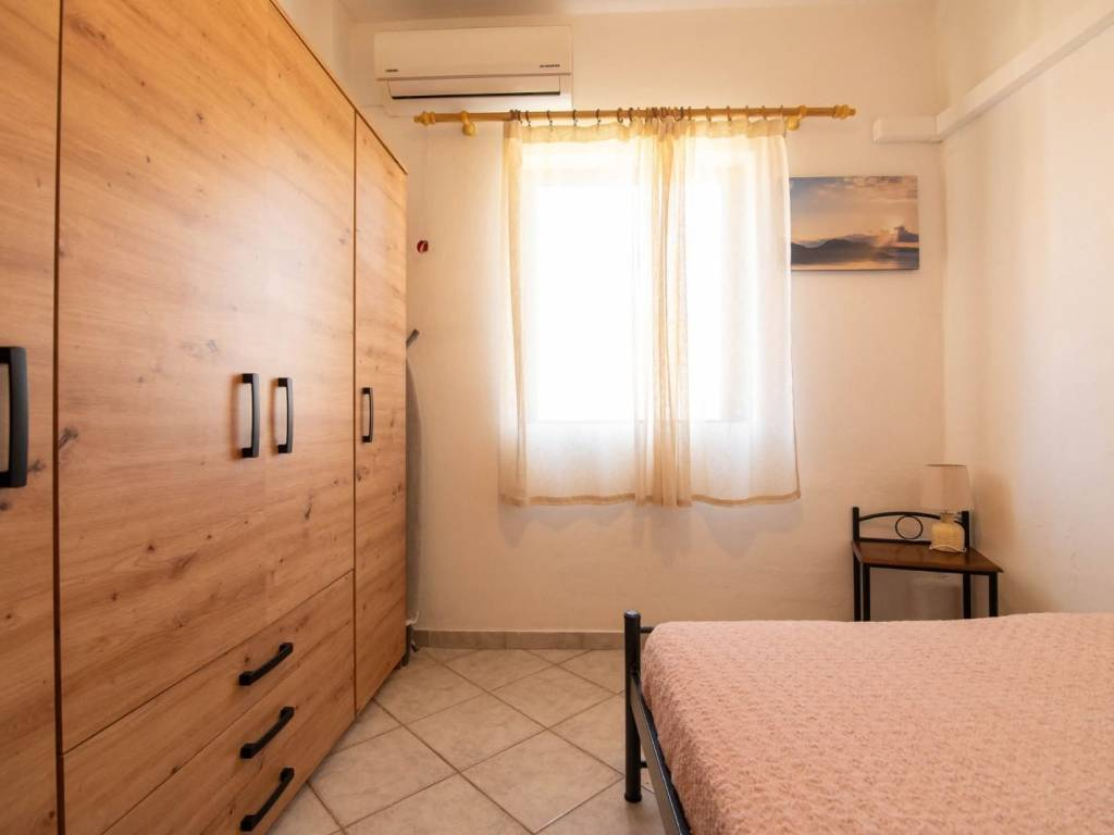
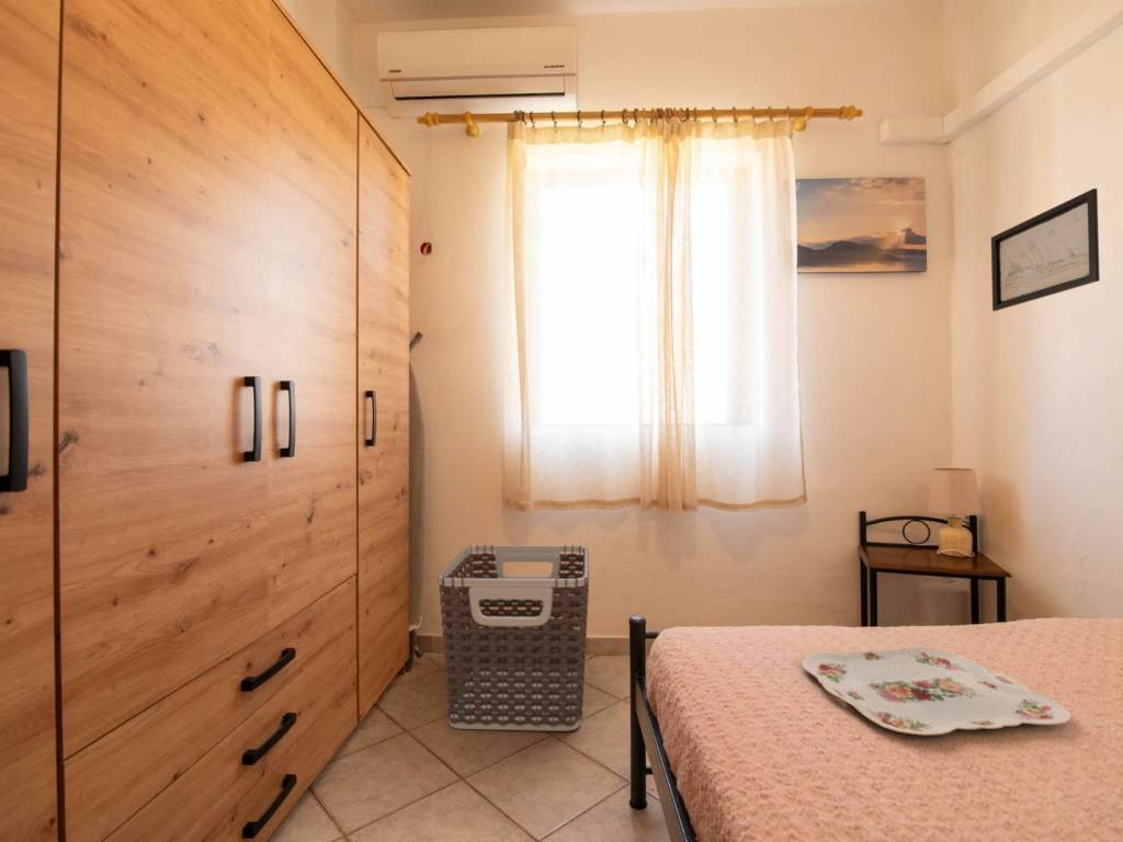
+ serving tray [799,646,1073,737]
+ wall art [990,187,1101,312]
+ clothes hamper [436,544,590,732]
